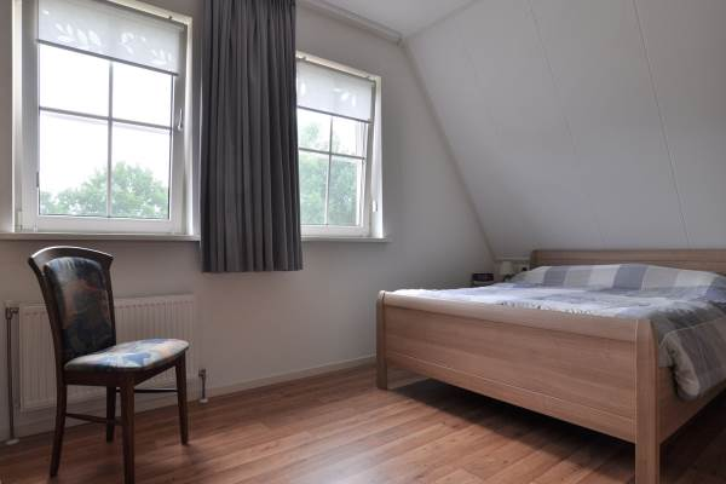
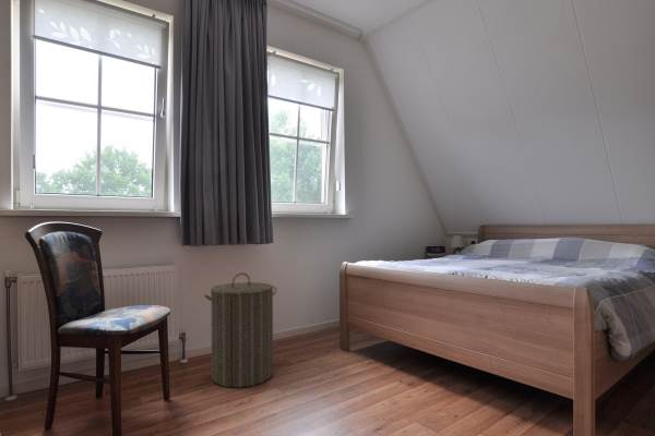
+ laundry hamper [203,271,277,389]
